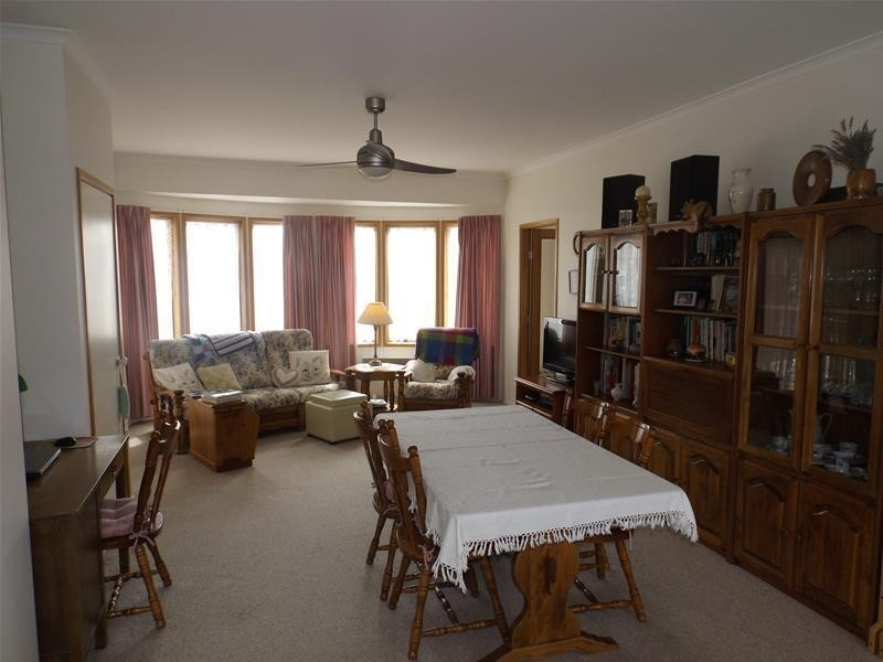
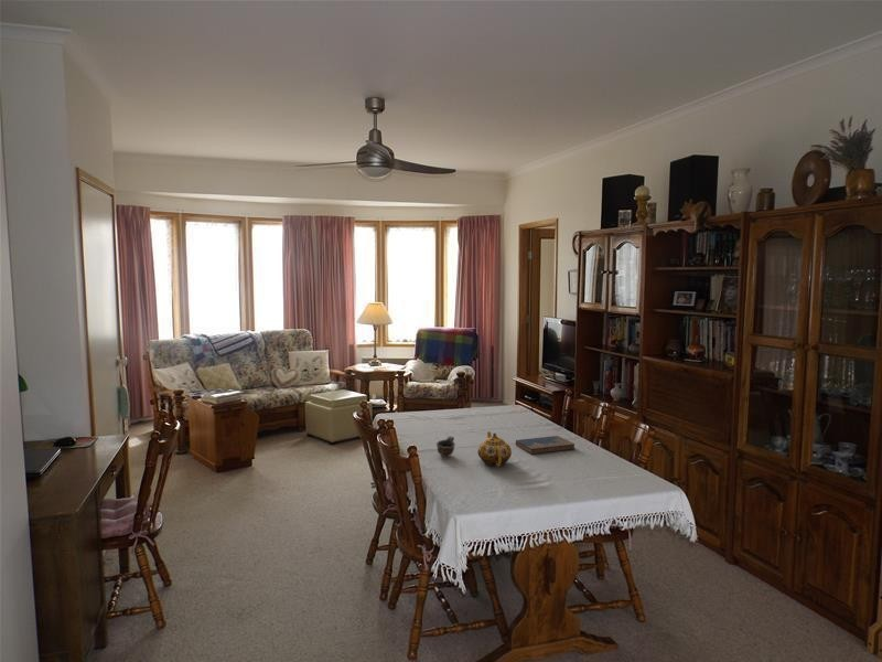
+ hardcover book [515,435,576,455]
+ teapot [476,430,513,468]
+ cup [435,435,456,458]
